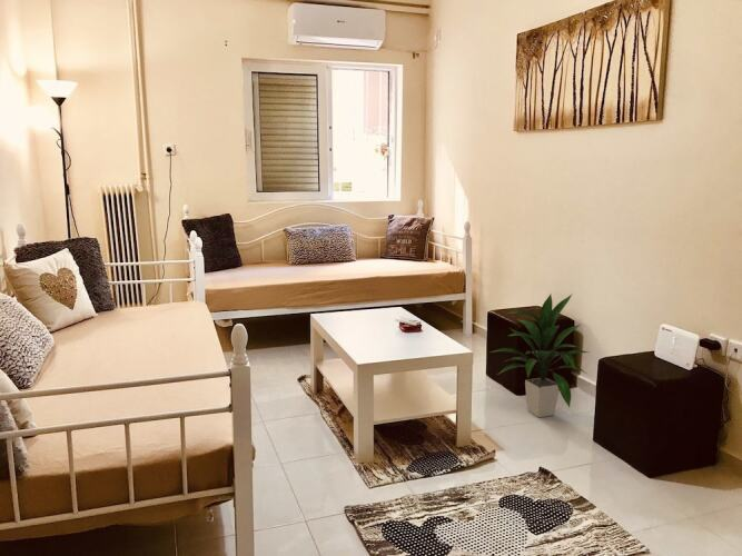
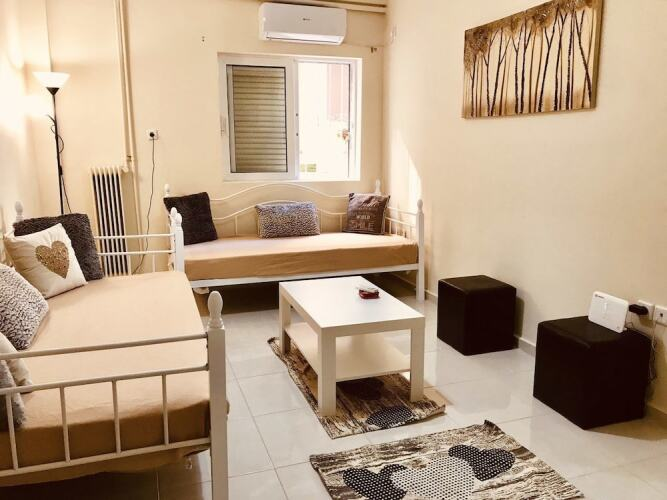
- indoor plant [489,292,590,418]
